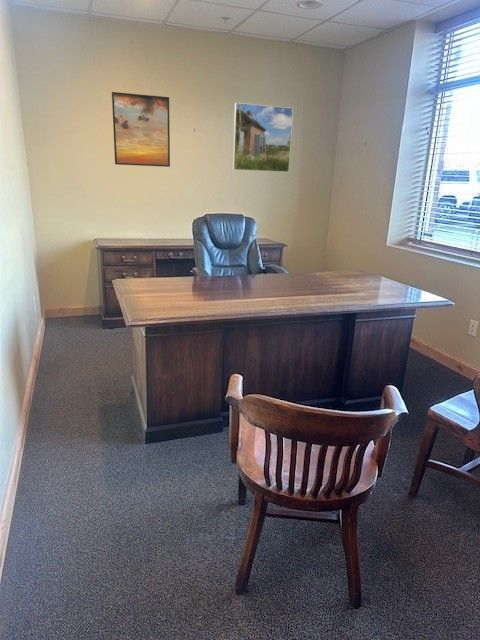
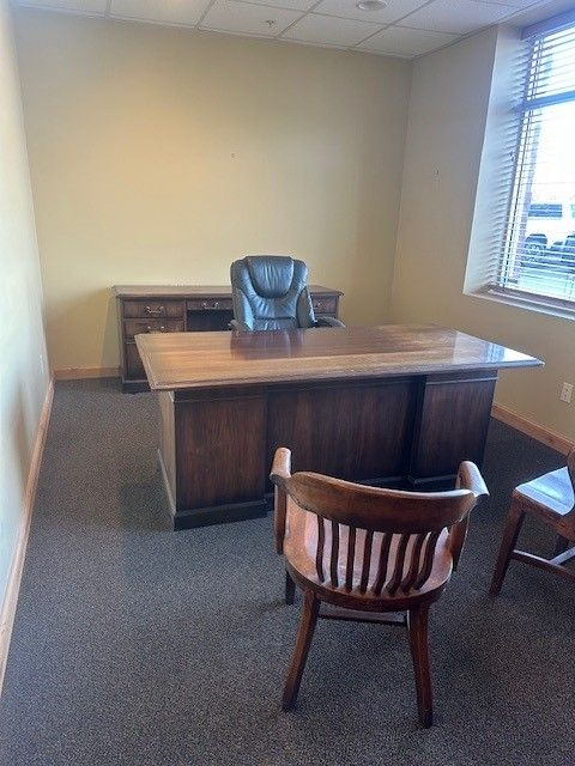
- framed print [232,102,294,173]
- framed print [111,91,171,168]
